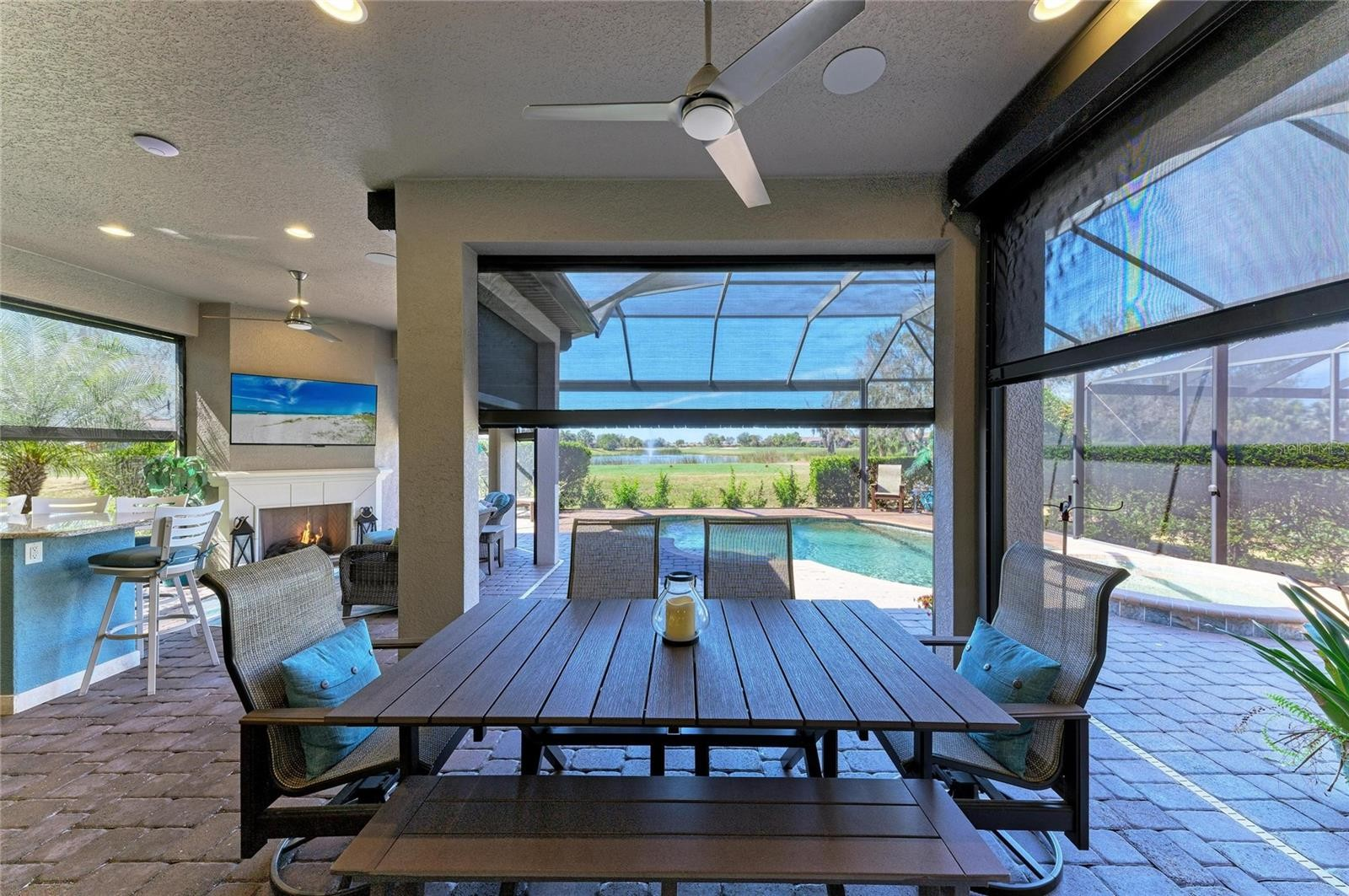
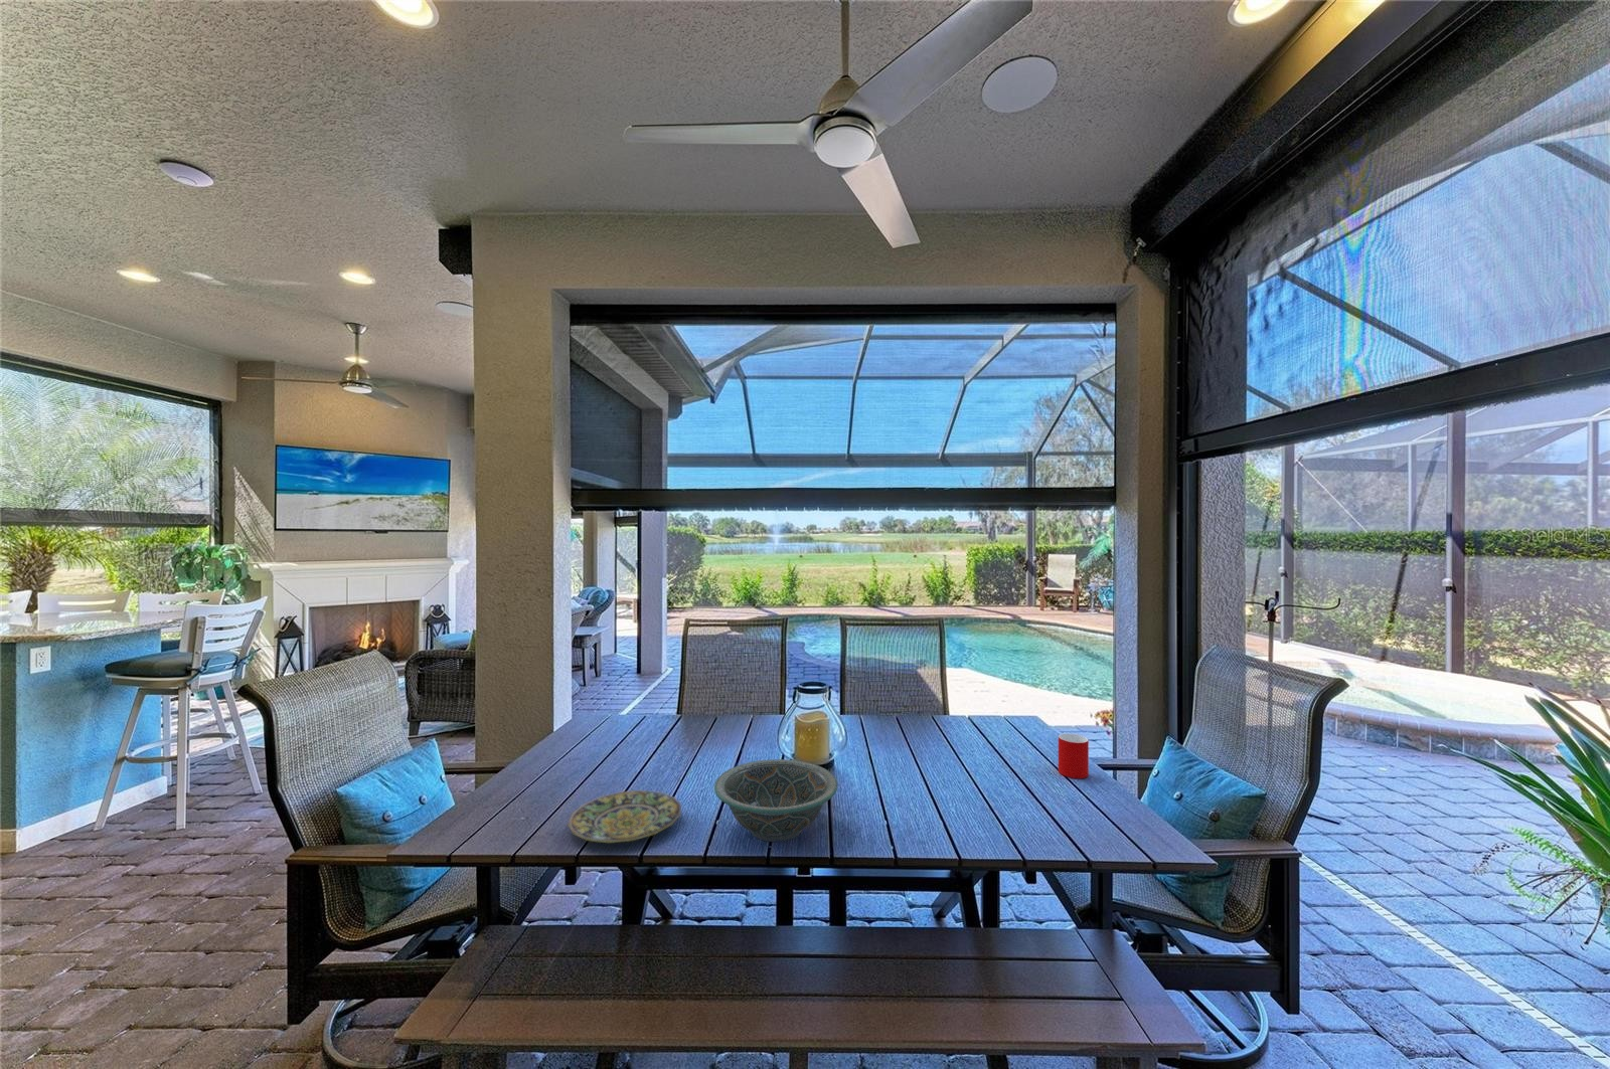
+ decorative bowl [714,759,839,842]
+ cup [1057,733,1090,779]
+ plate [567,790,683,844]
